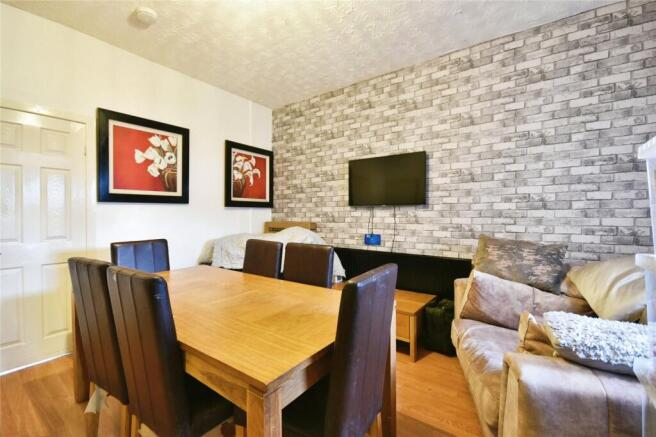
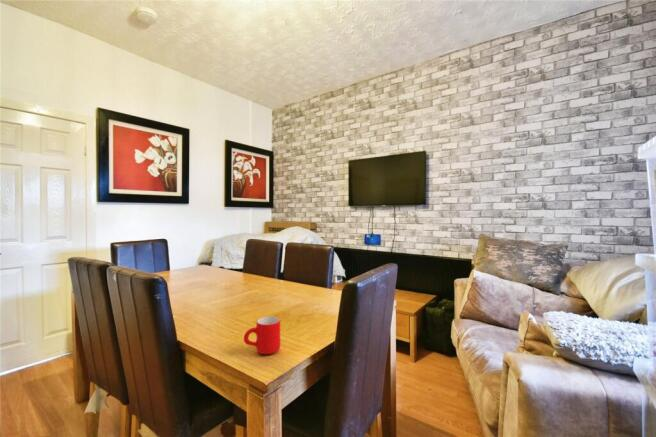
+ mug [243,316,281,355]
